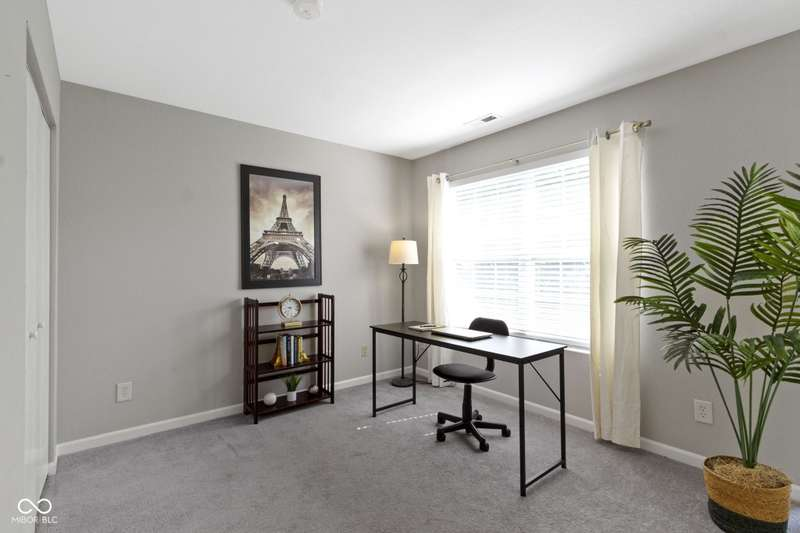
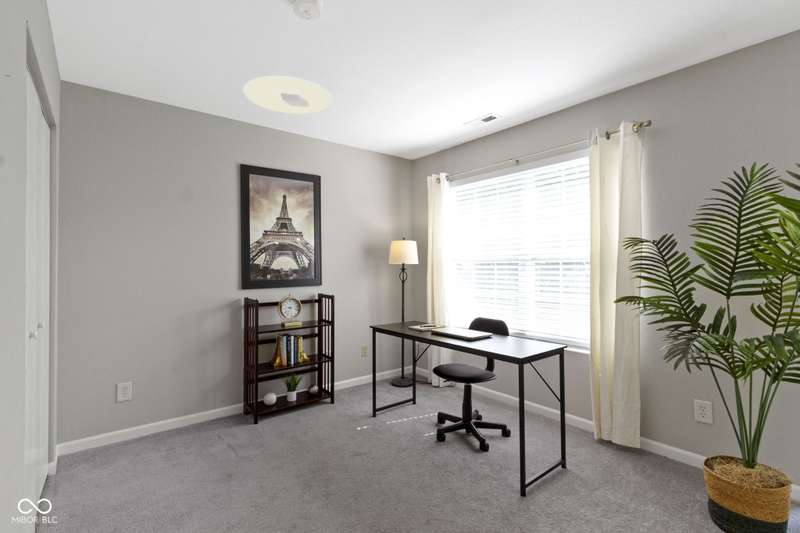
+ ceiling light [242,75,334,115]
